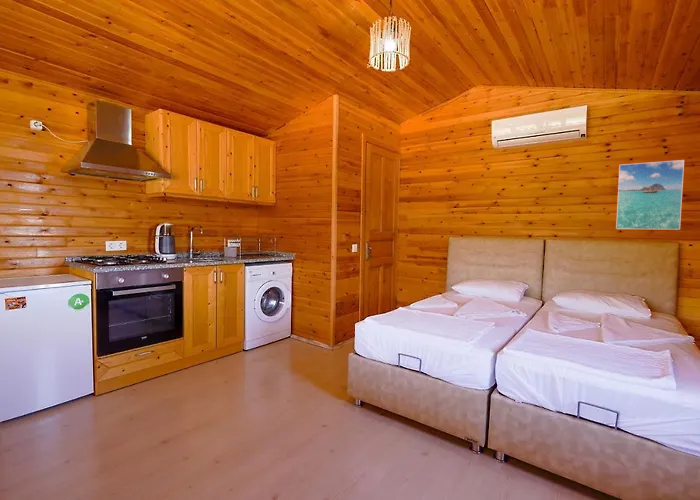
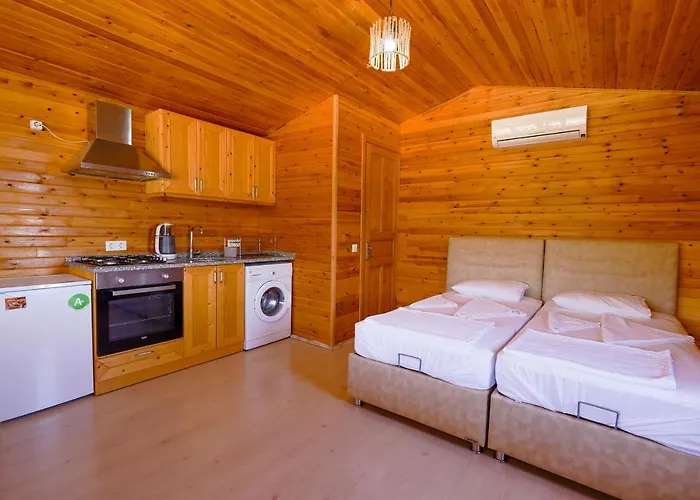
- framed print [615,159,685,231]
